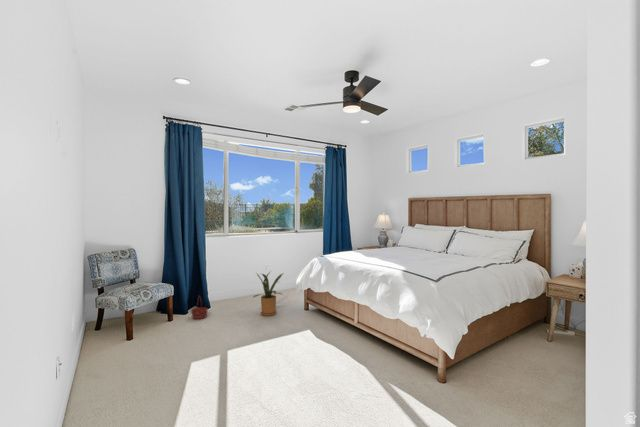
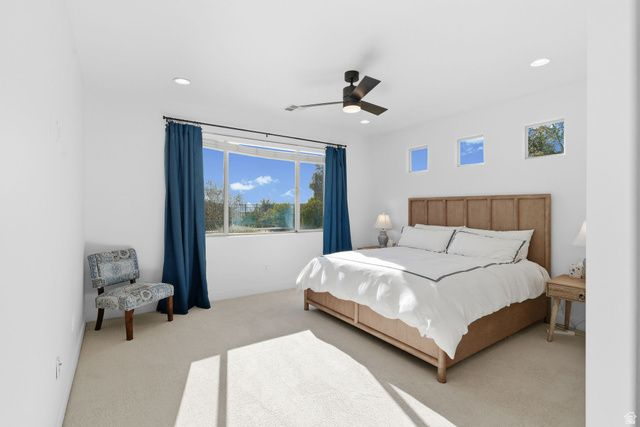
- house plant [252,270,285,317]
- basket [190,295,209,320]
